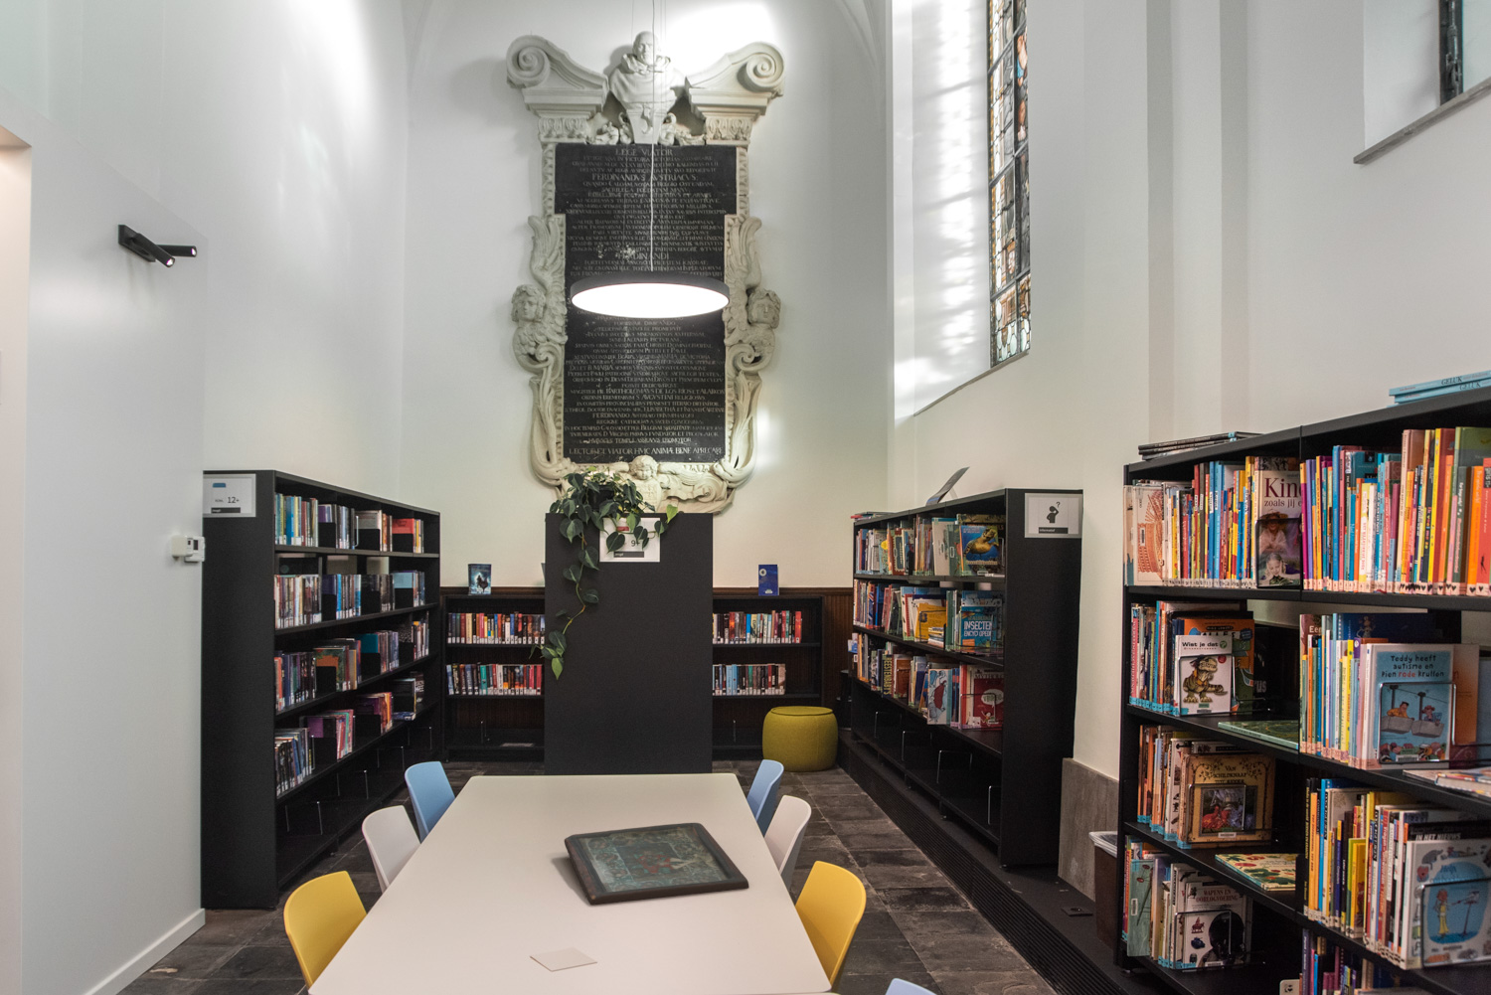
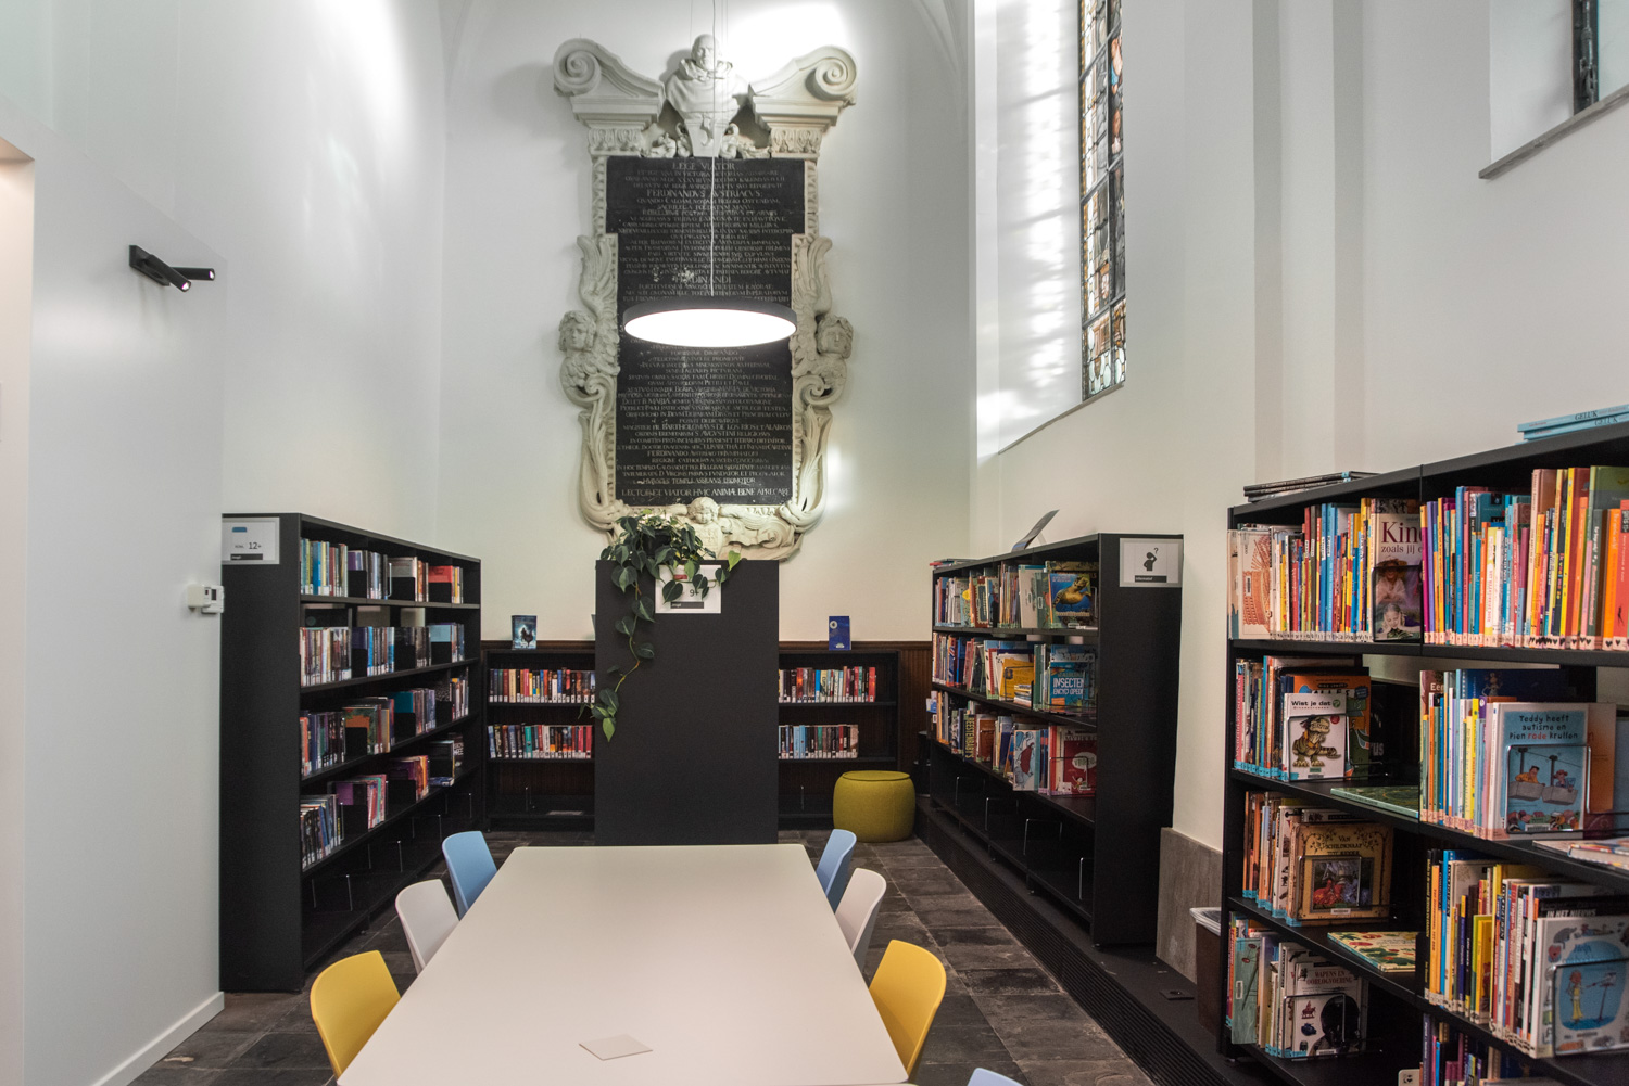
- board game [564,822,750,906]
